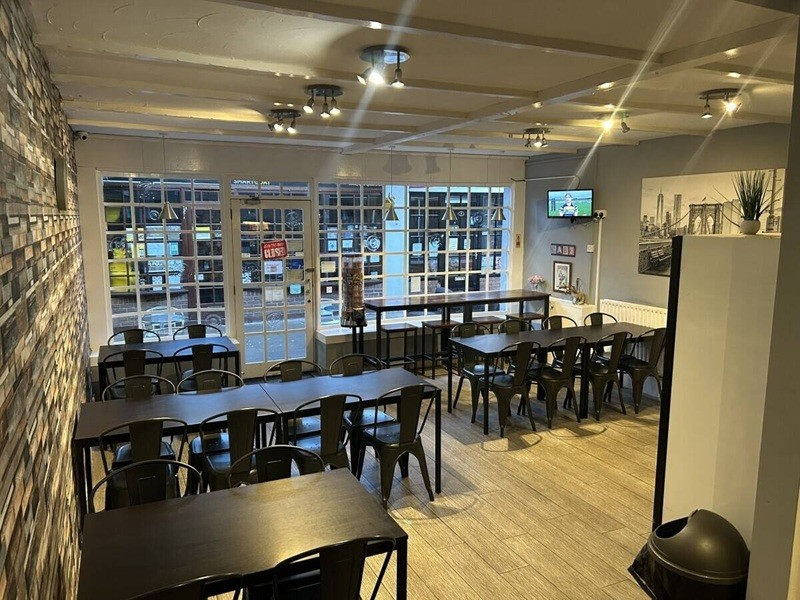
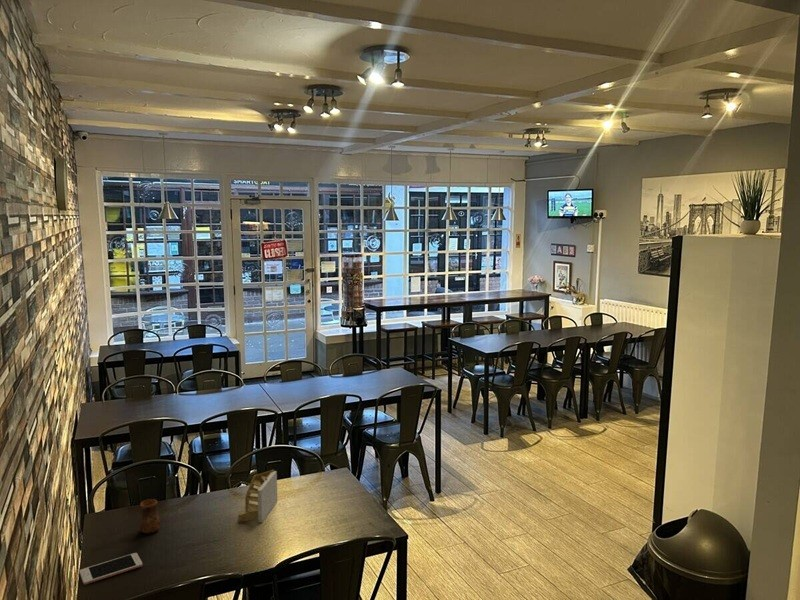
+ cup [139,498,162,535]
+ cell phone [79,552,143,586]
+ napkin holder [237,469,278,523]
